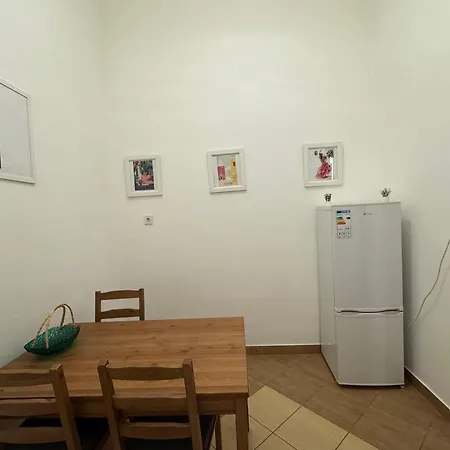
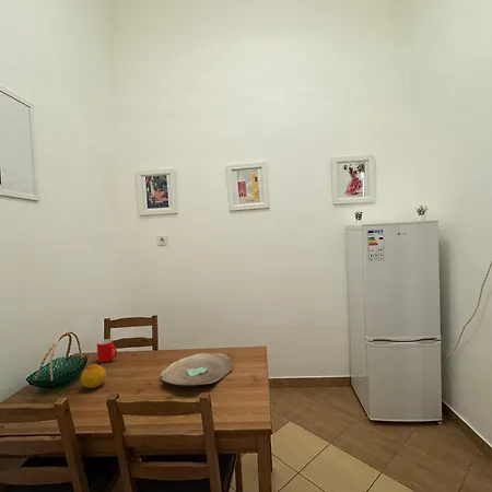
+ decorative bowl [160,352,233,387]
+ cup [96,338,118,363]
+ fruit [80,363,107,389]
